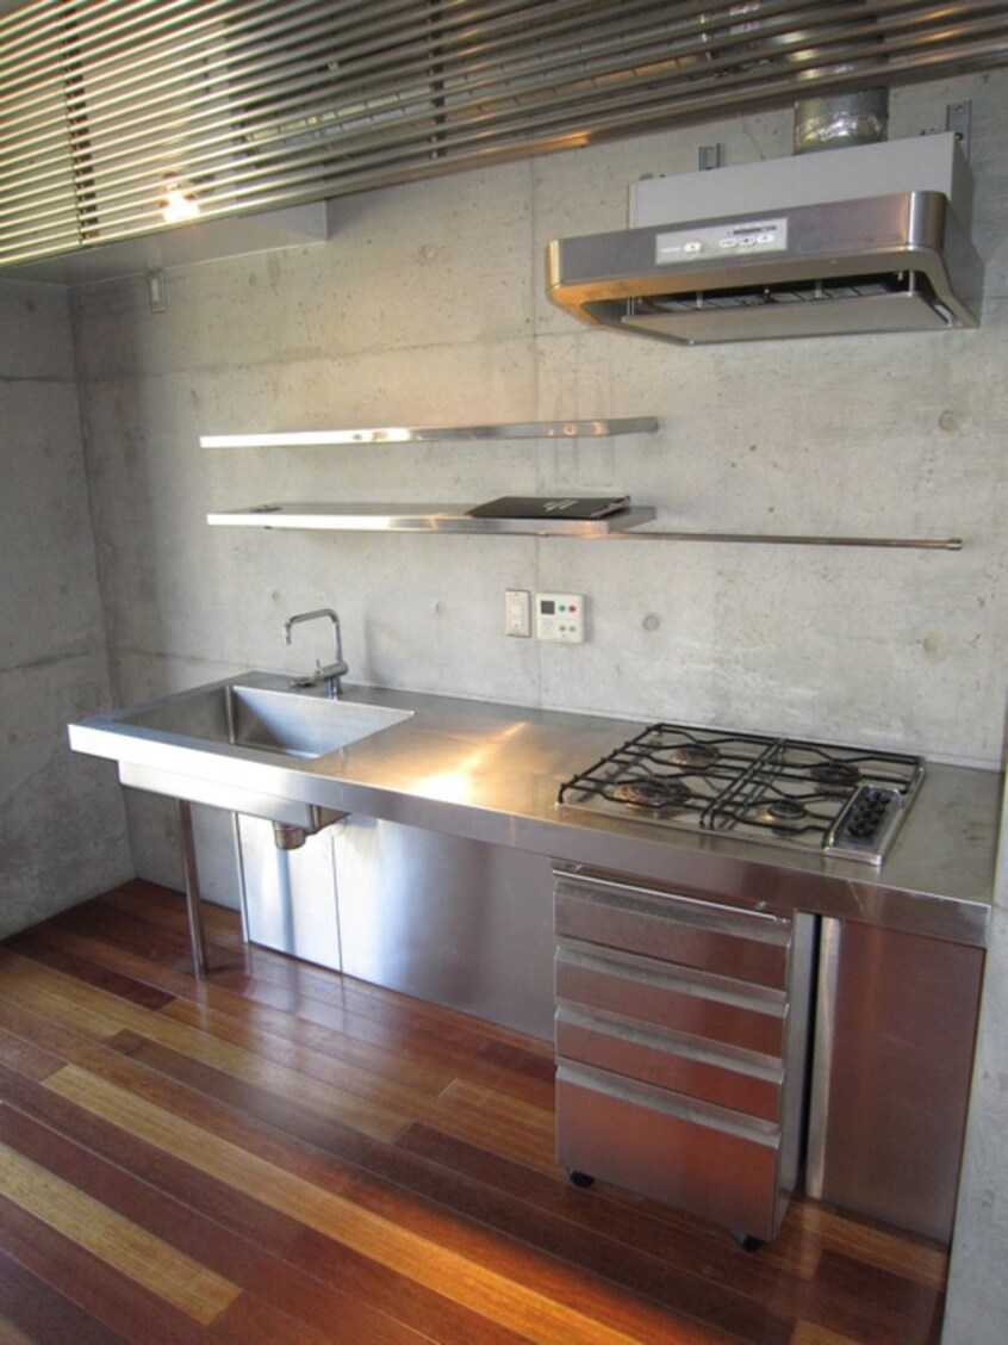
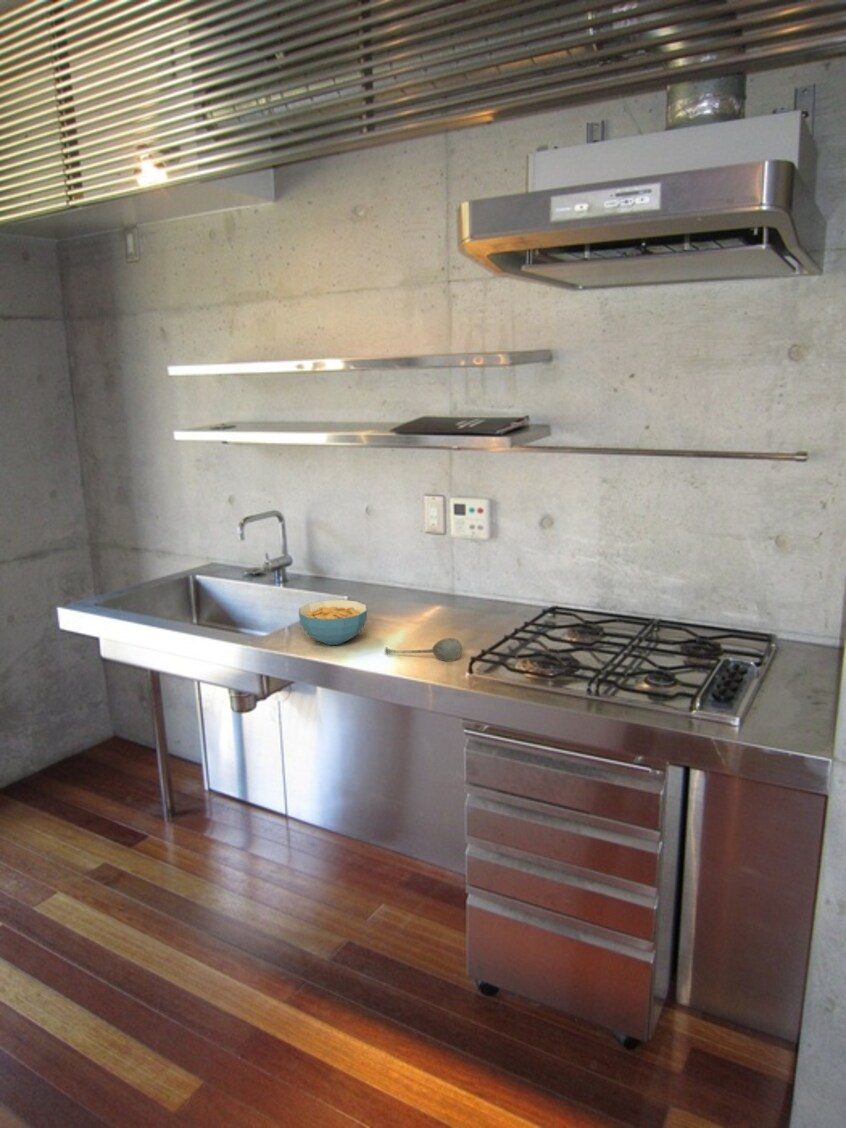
+ soupspoon [384,637,463,663]
+ cereal bowl [298,599,368,646]
